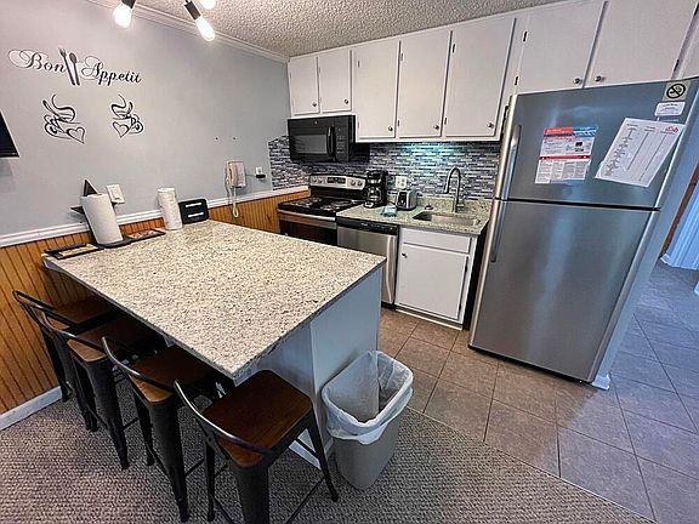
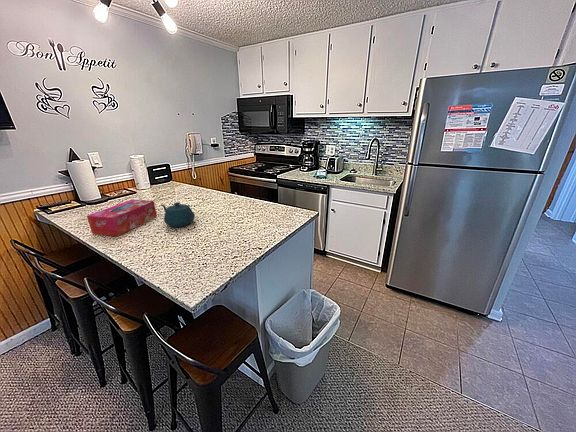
+ teapot [160,201,196,228]
+ tissue box [86,199,158,237]
